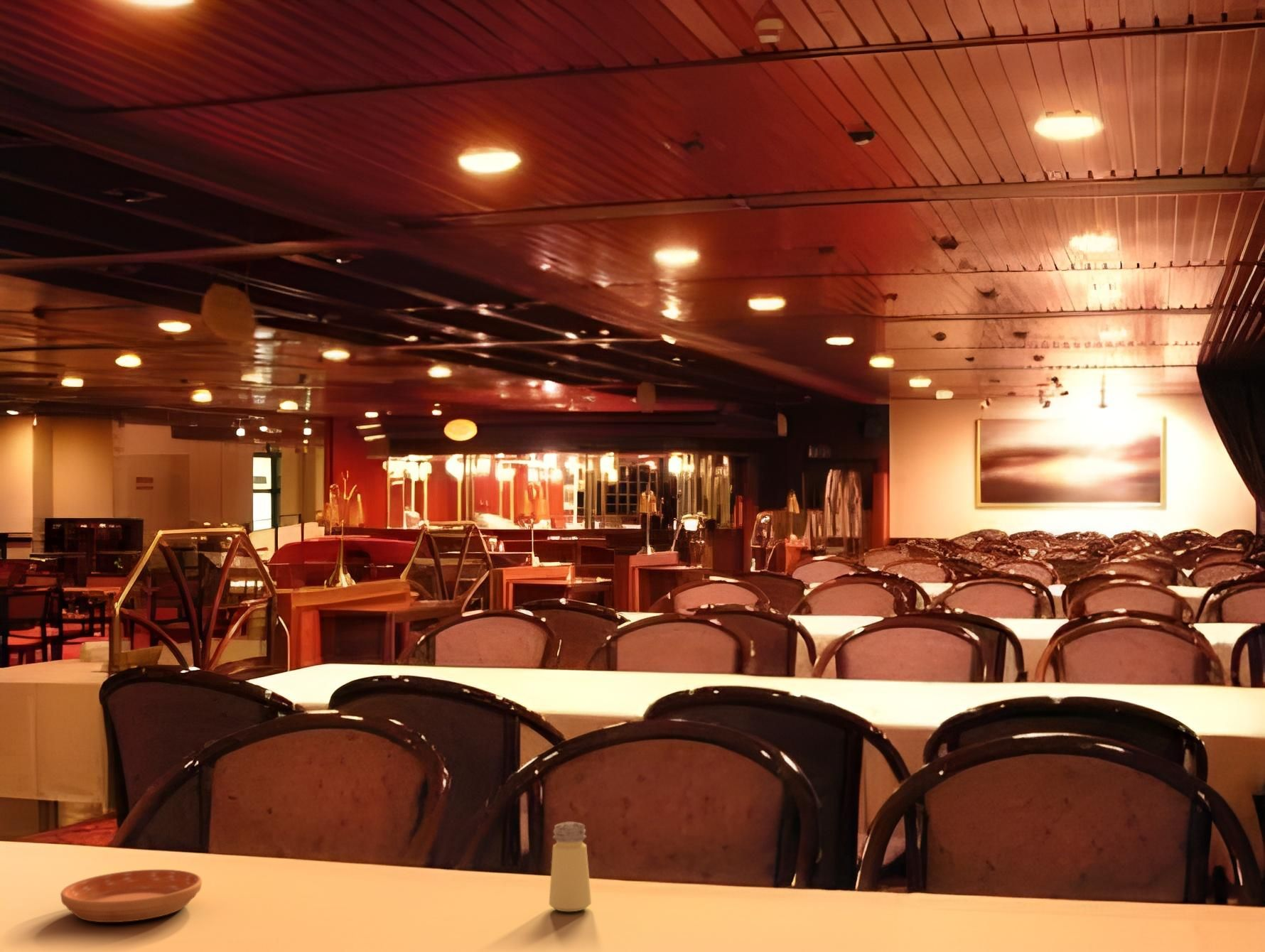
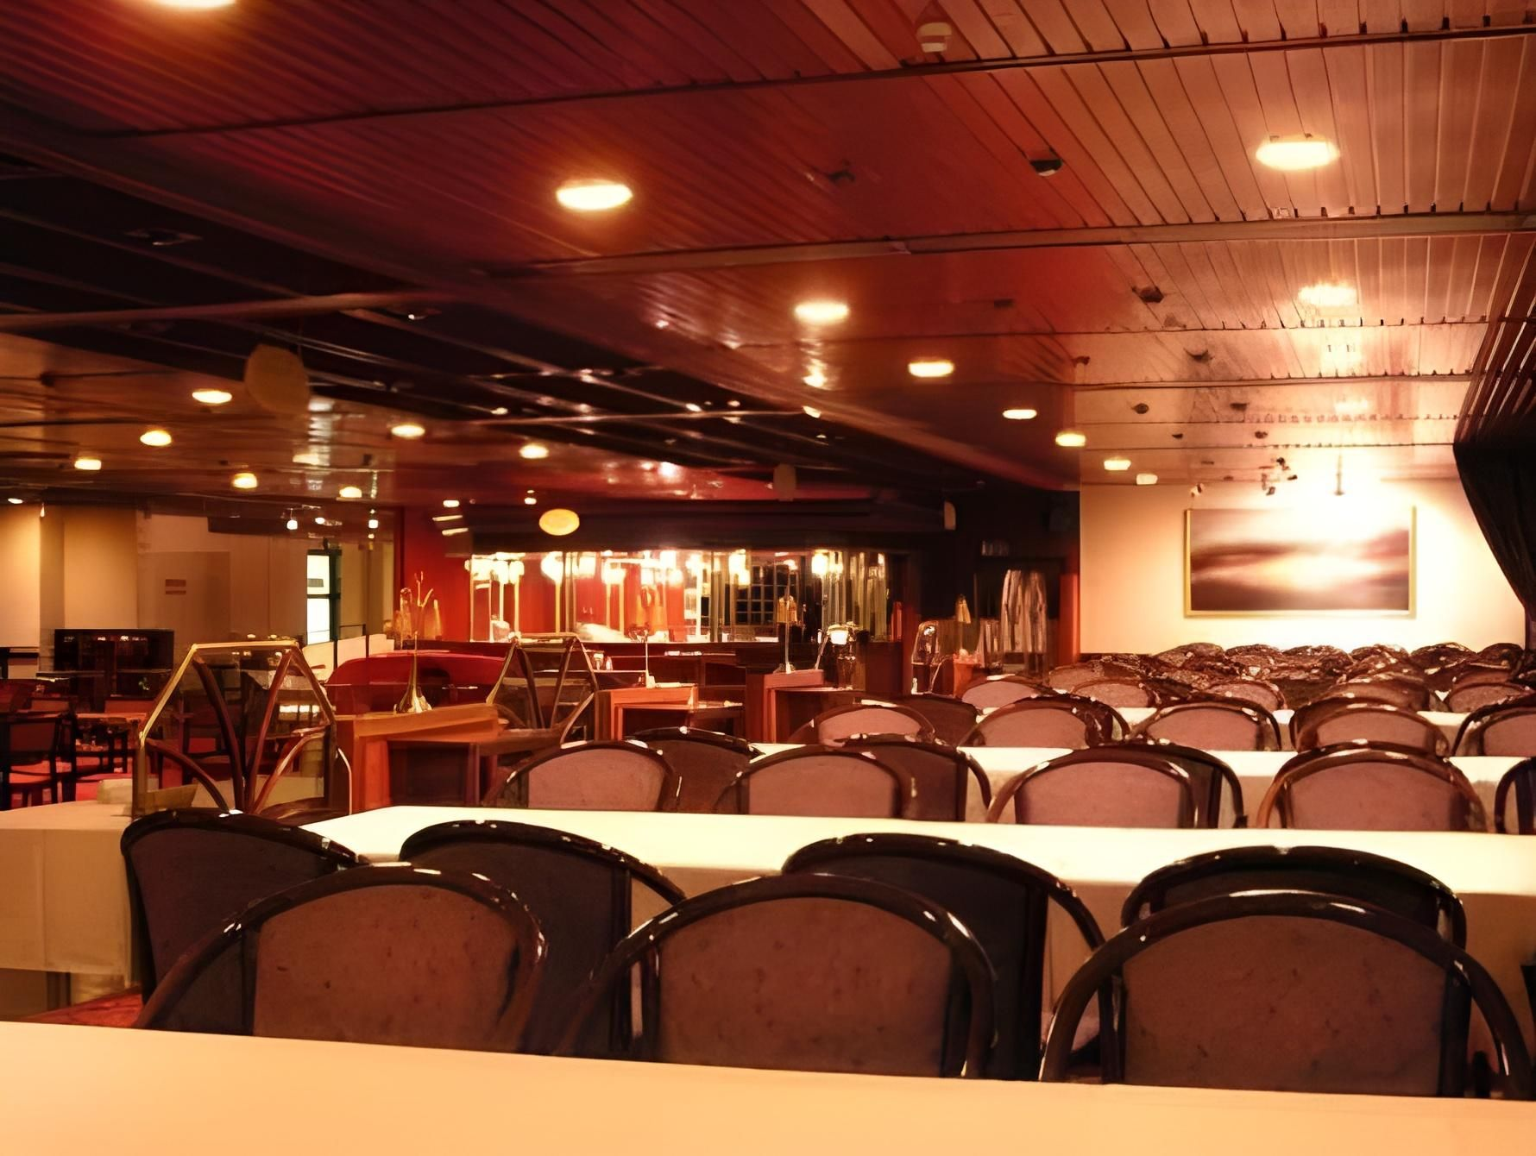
- saltshaker [549,821,592,912]
- saucer [60,869,203,923]
